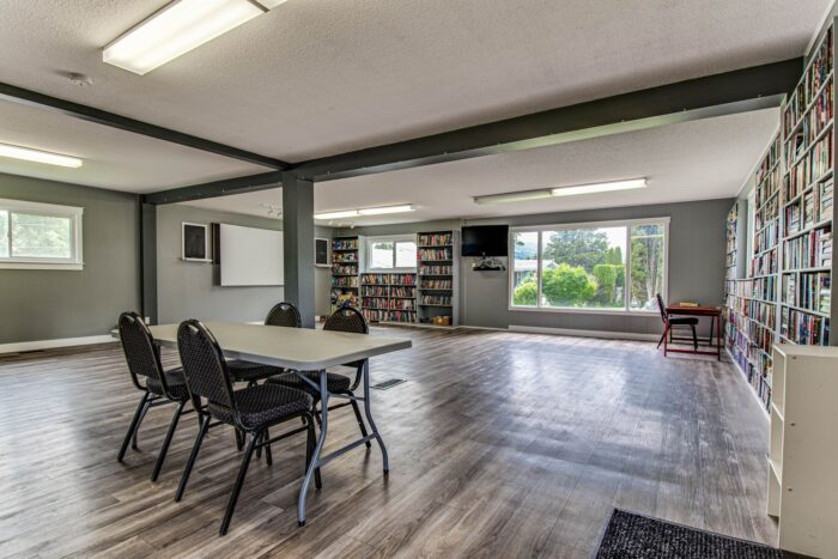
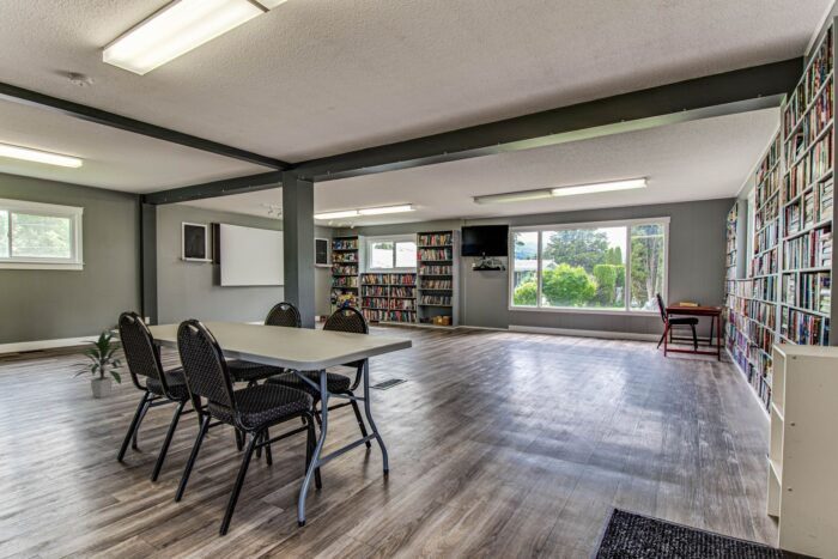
+ indoor plant [67,328,127,399]
